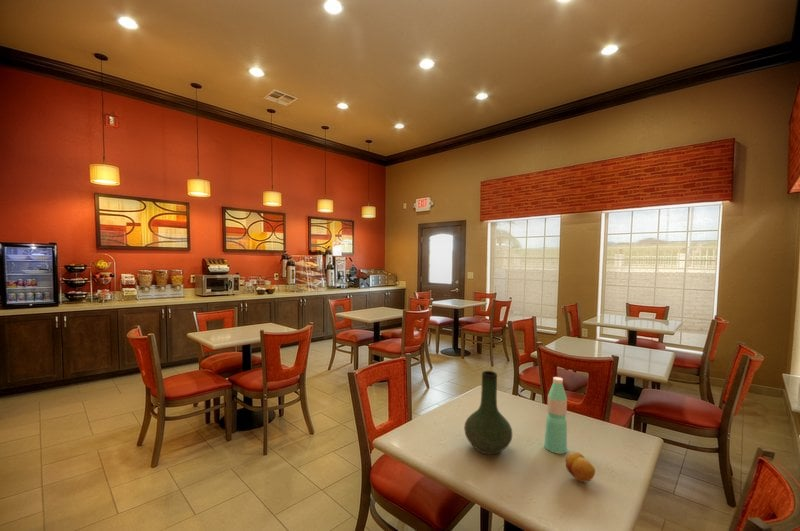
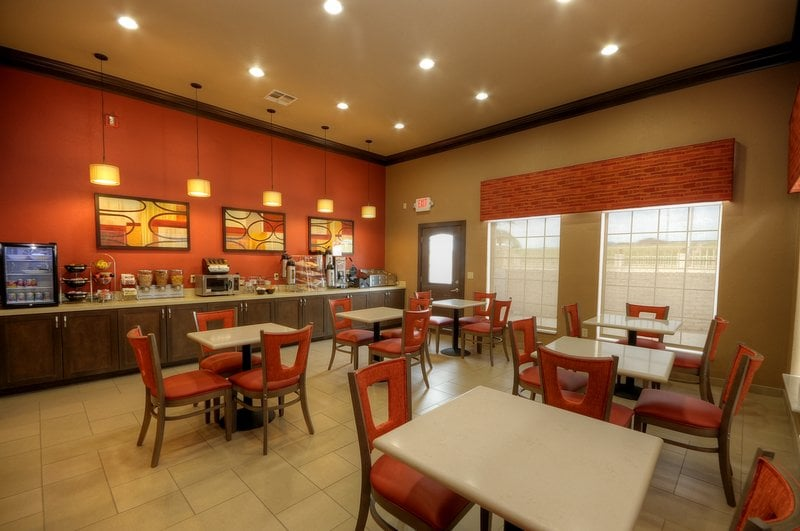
- water bottle [543,376,568,455]
- fruit [565,451,596,483]
- vase [463,370,513,456]
